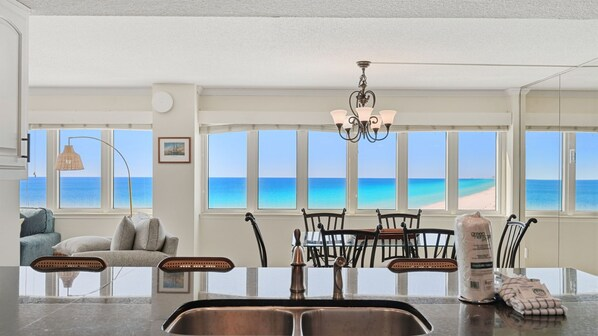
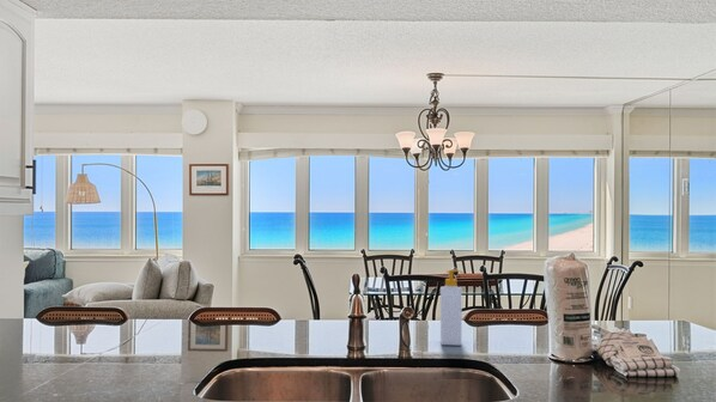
+ soap bottle [439,268,465,347]
